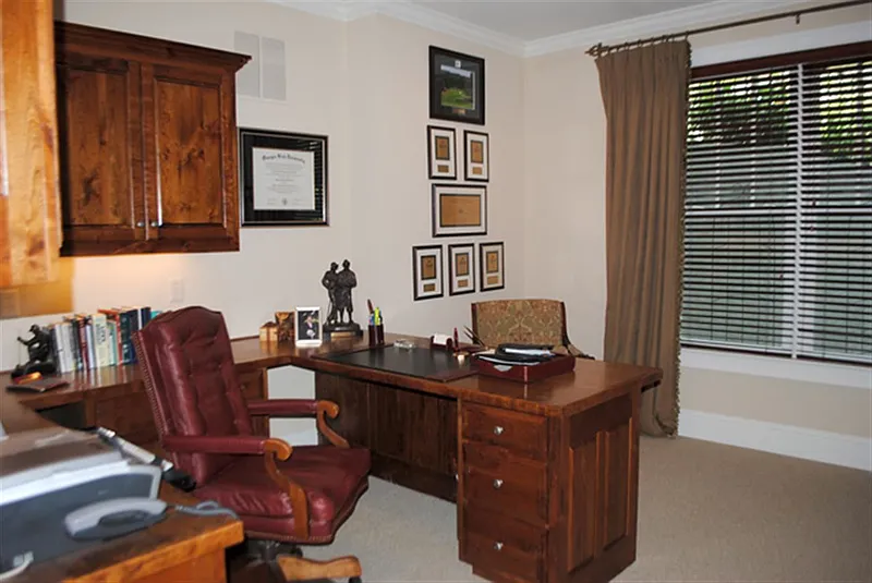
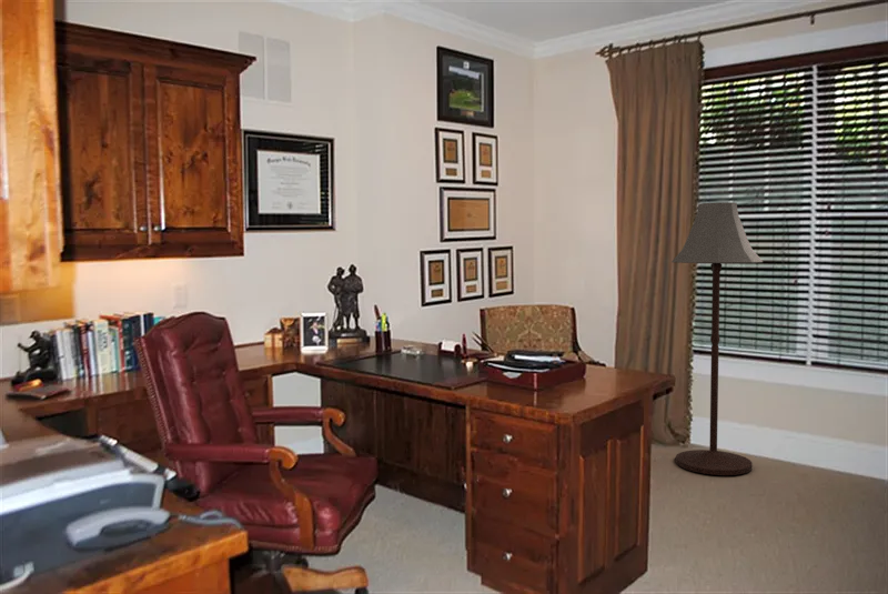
+ floor lamp [670,201,764,476]
